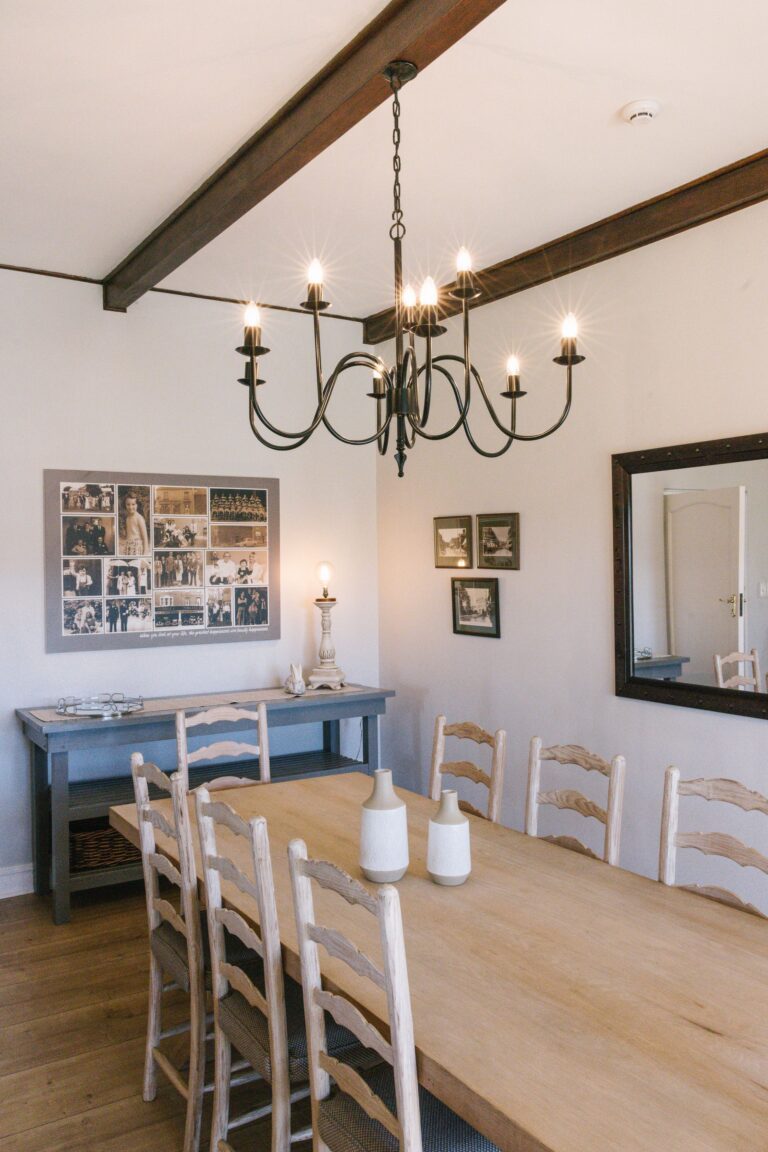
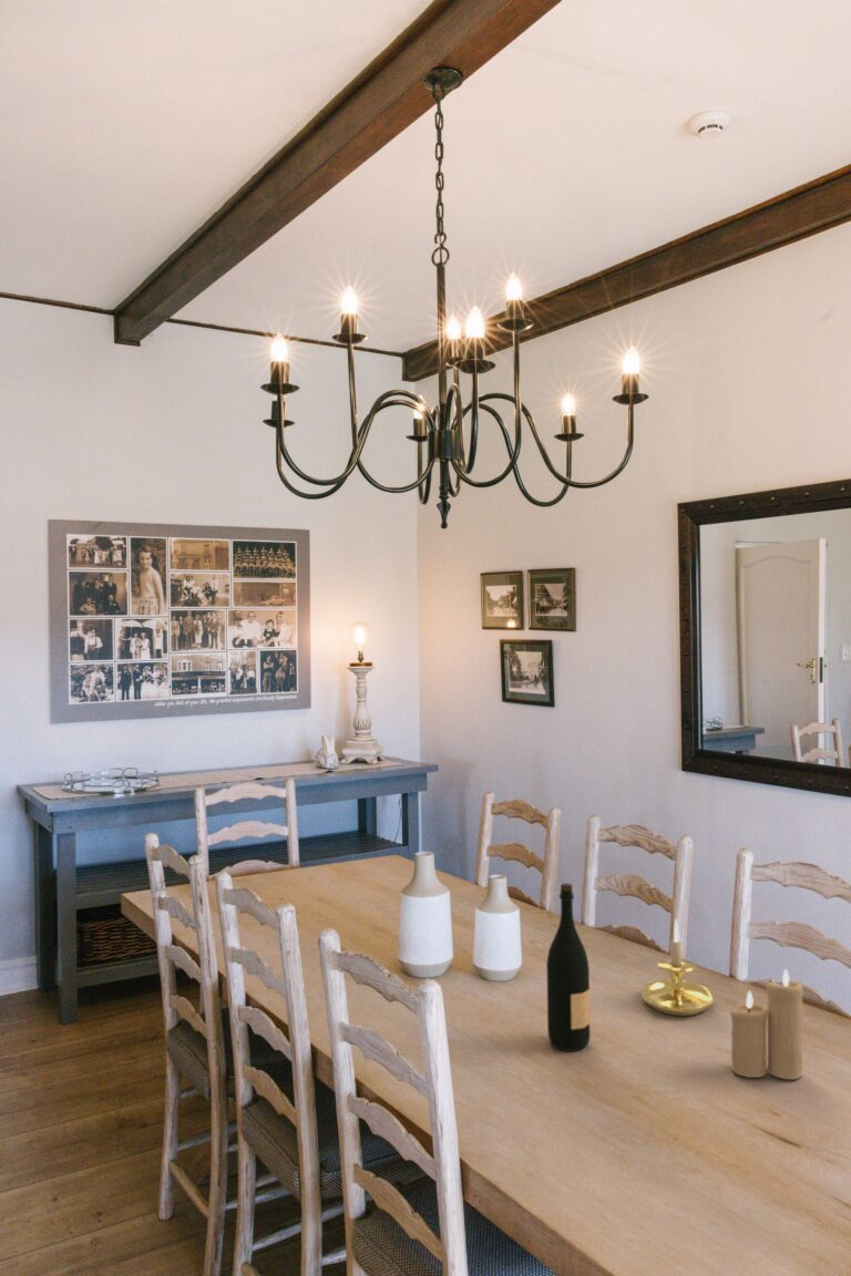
+ wine bottle [545,882,592,1052]
+ candle [729,968,804,1080]
+ candle holder [640,918,715,1017]
